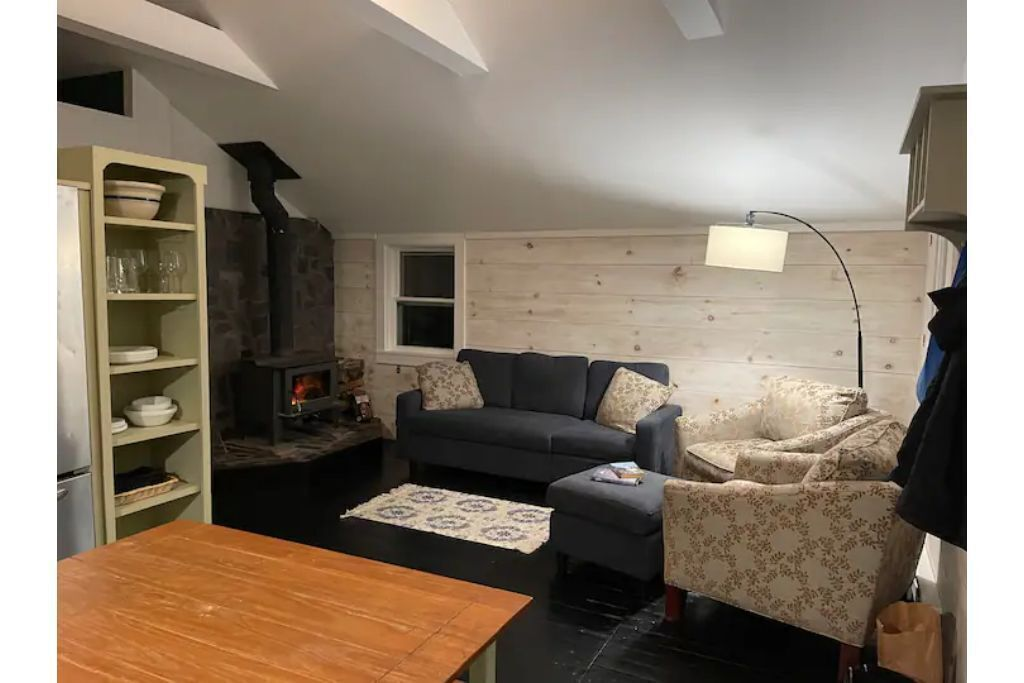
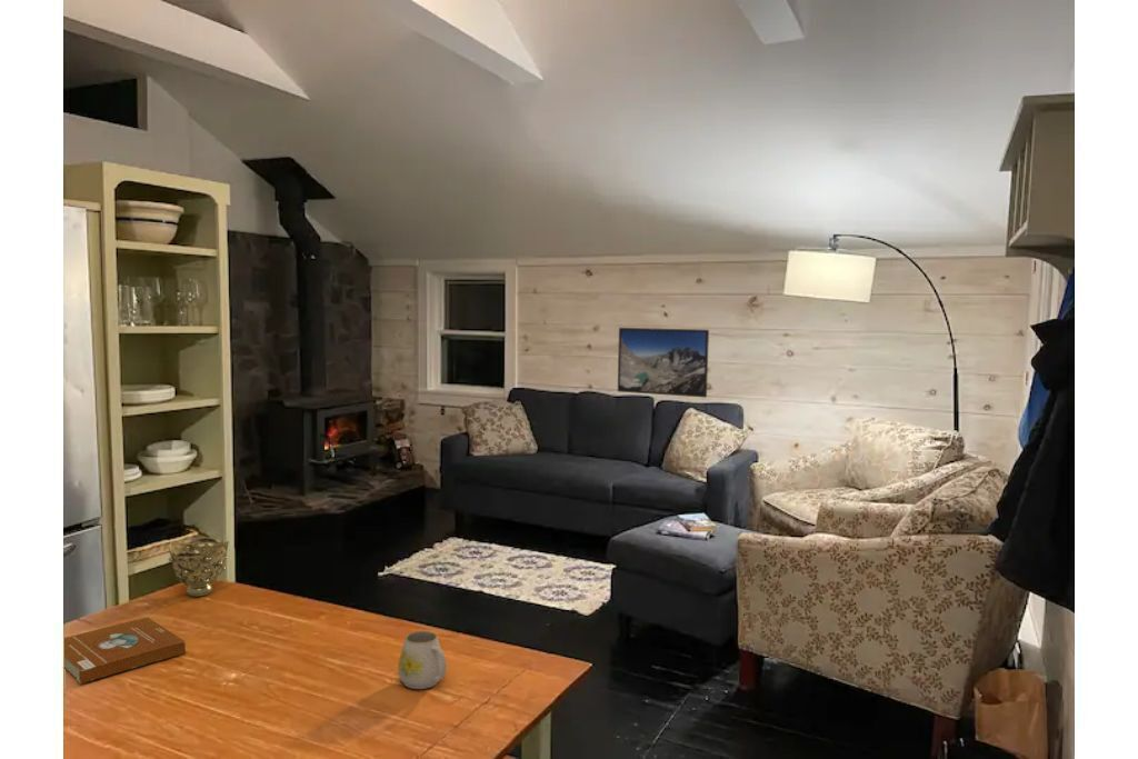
+ decorative bowl [167,537,230,598]
+ book [63,616,187,685]
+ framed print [617,327,710,399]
+ mug [397,630,447,690]
